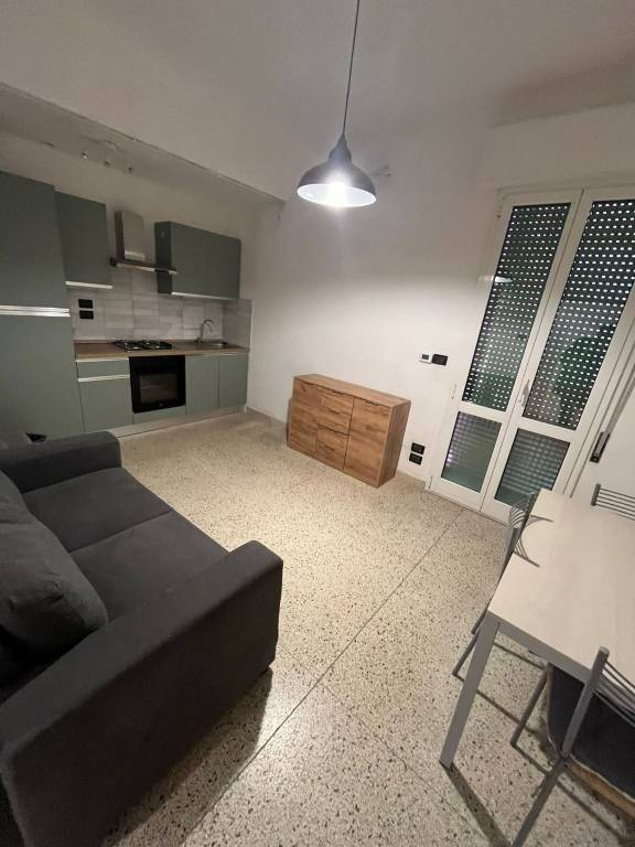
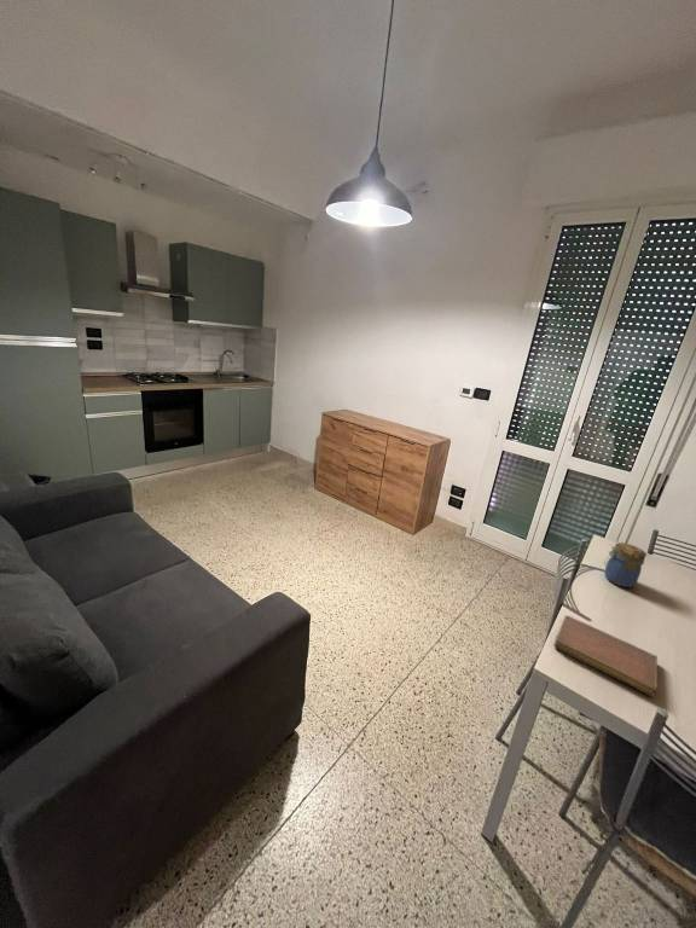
+ jar [603,541,648,588]
+ notebook [553,614,659,698]
